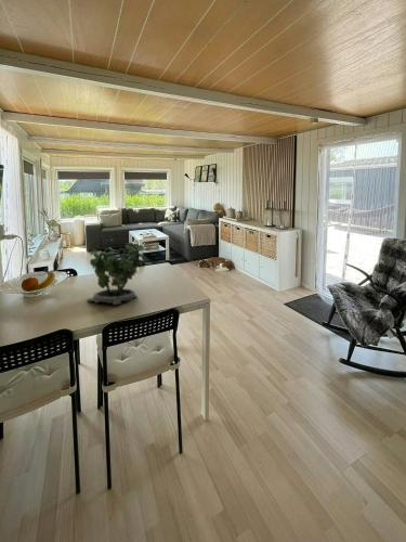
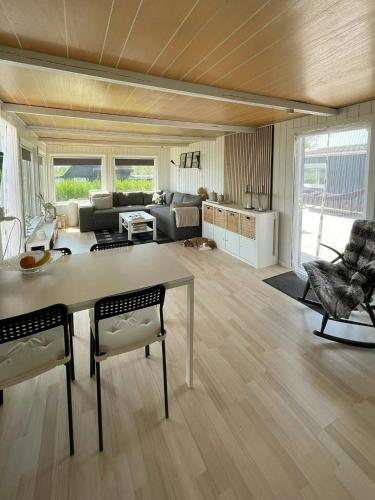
- potted plant [86,238,148,306]
